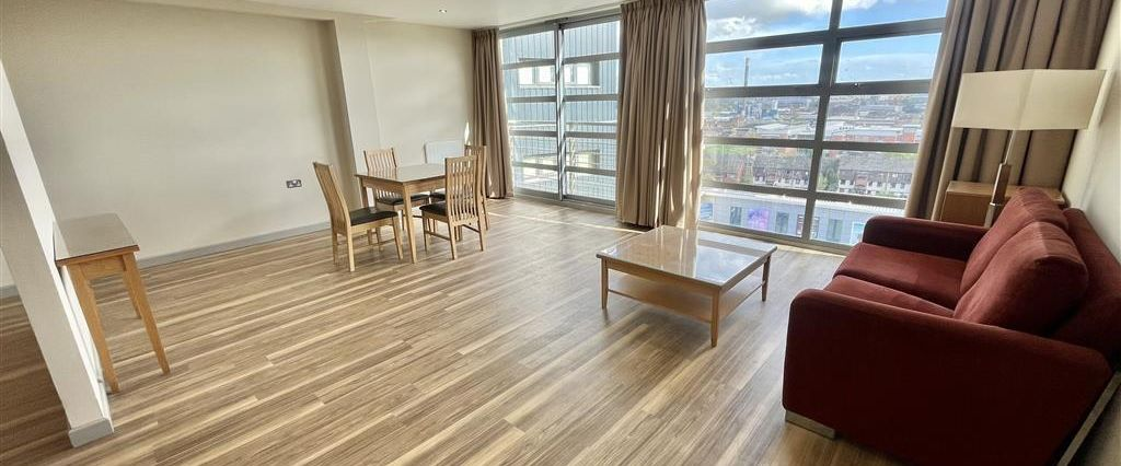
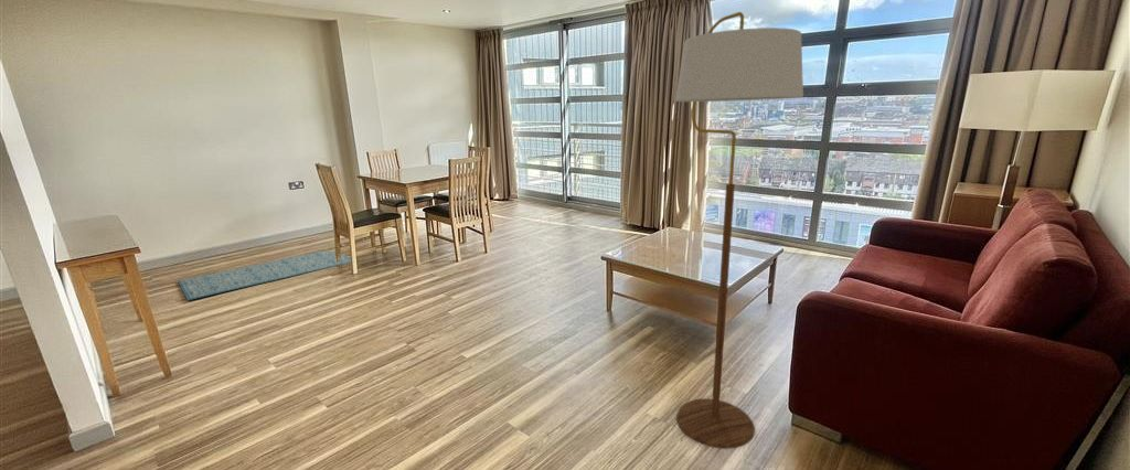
+ floor lamp [674,11,804,450]
+ rug [177,250,353,301]
